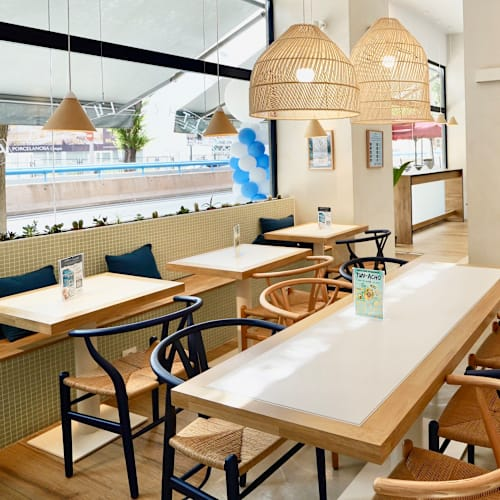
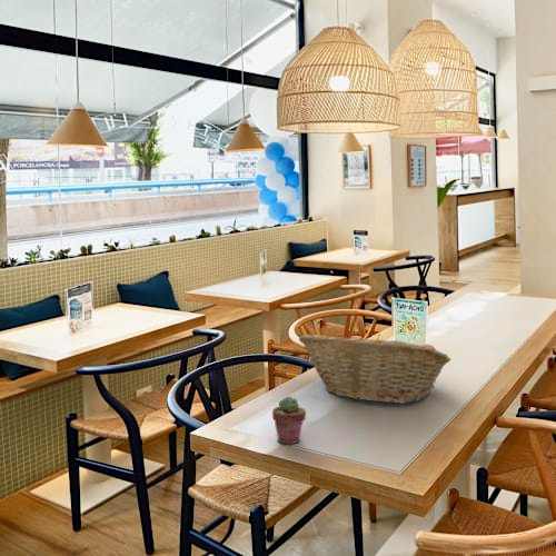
+ potted succulent [271,395,307,445]
+ fruit basket [298,332,453,405]
